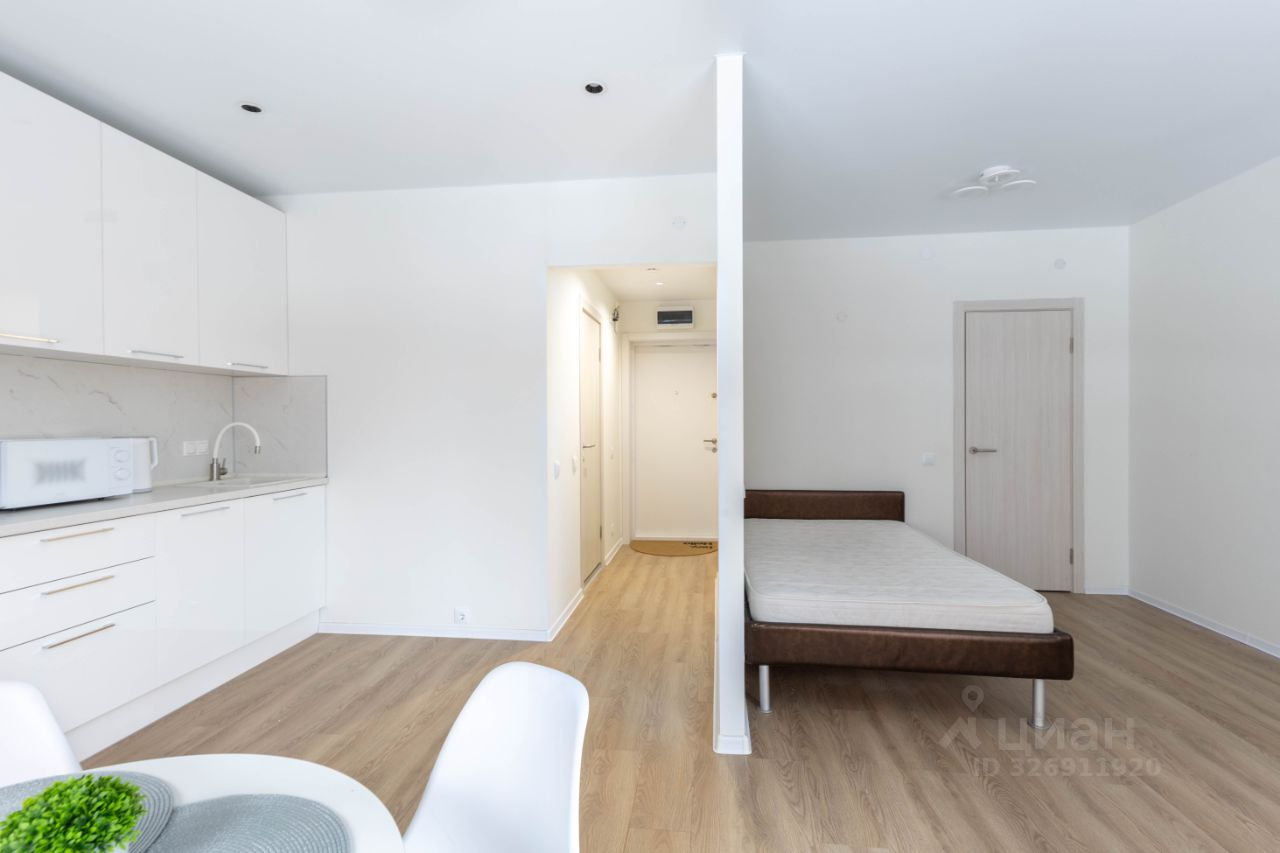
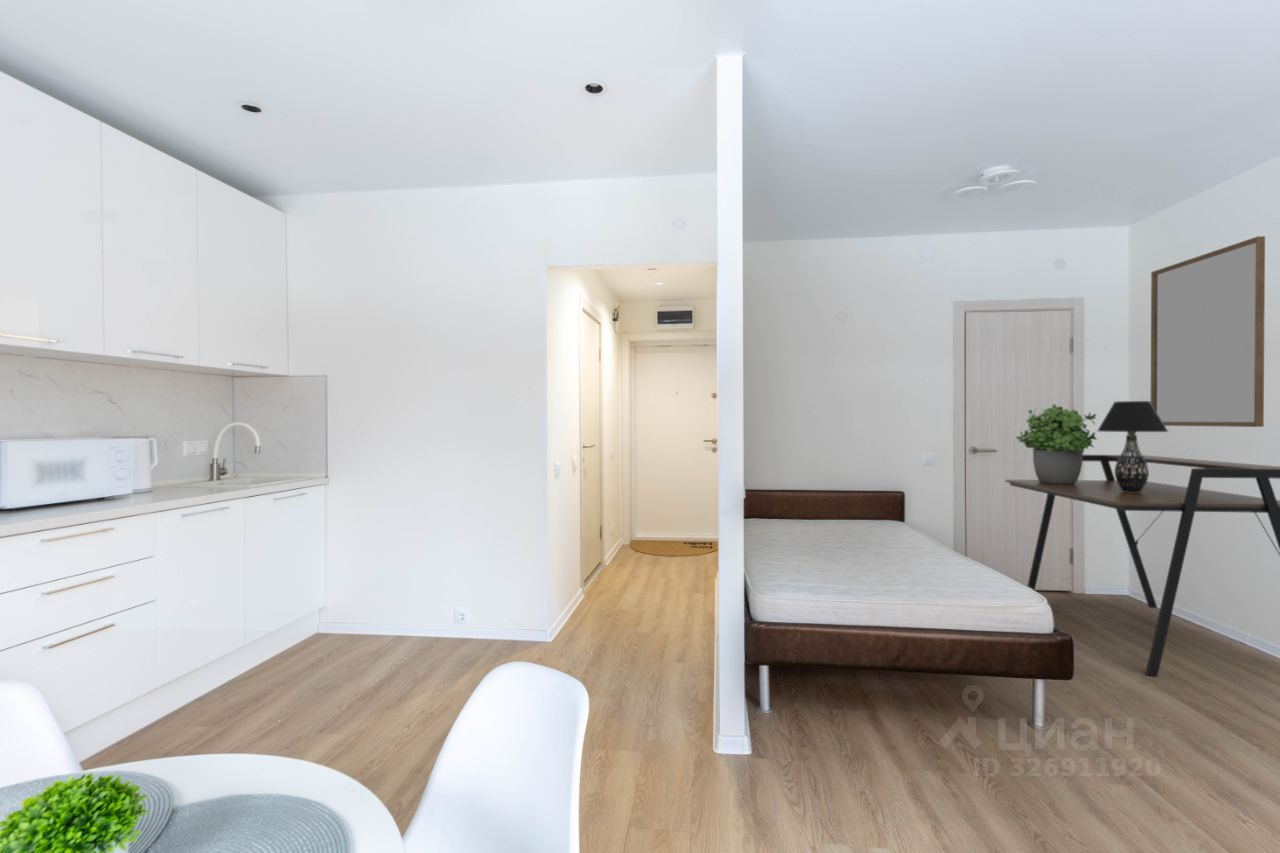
+ desk [1005,454,1280,678]
+ home mirror [1150,235,1266,428]
+ table lamp [1096,400,1170,493]
+ potted plant [1015,403,1098,484]
